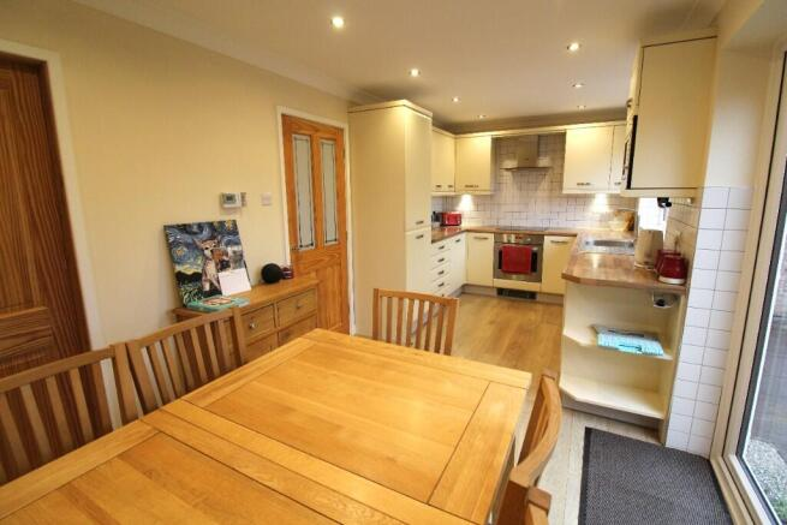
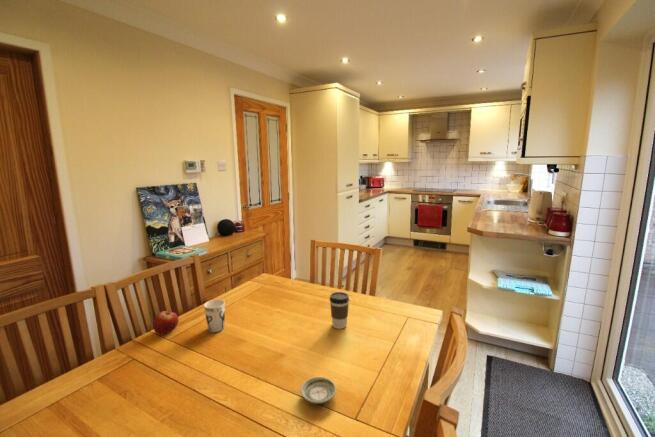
+ coffee cup [329,291,350,330]
+ fruit [152,310,179,335]
+ saucer [299,376,337,405]
+ cup [203,298,226,333]
